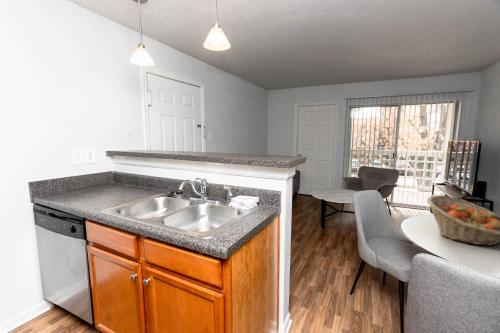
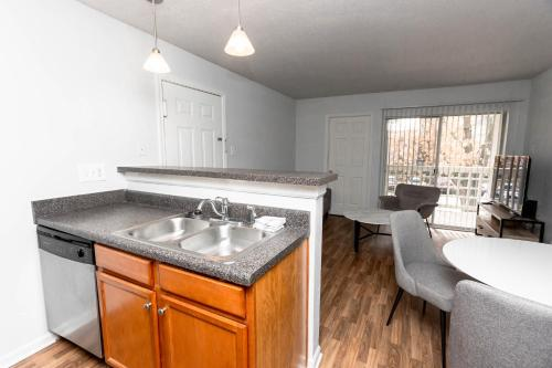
- fruit basket [426,194,500,246]
